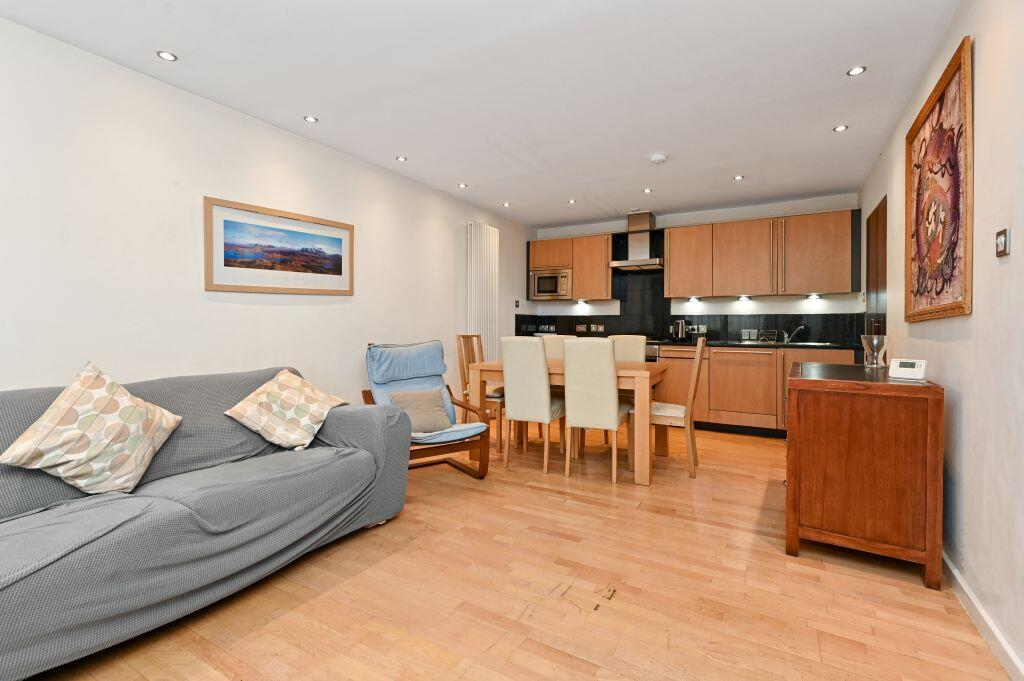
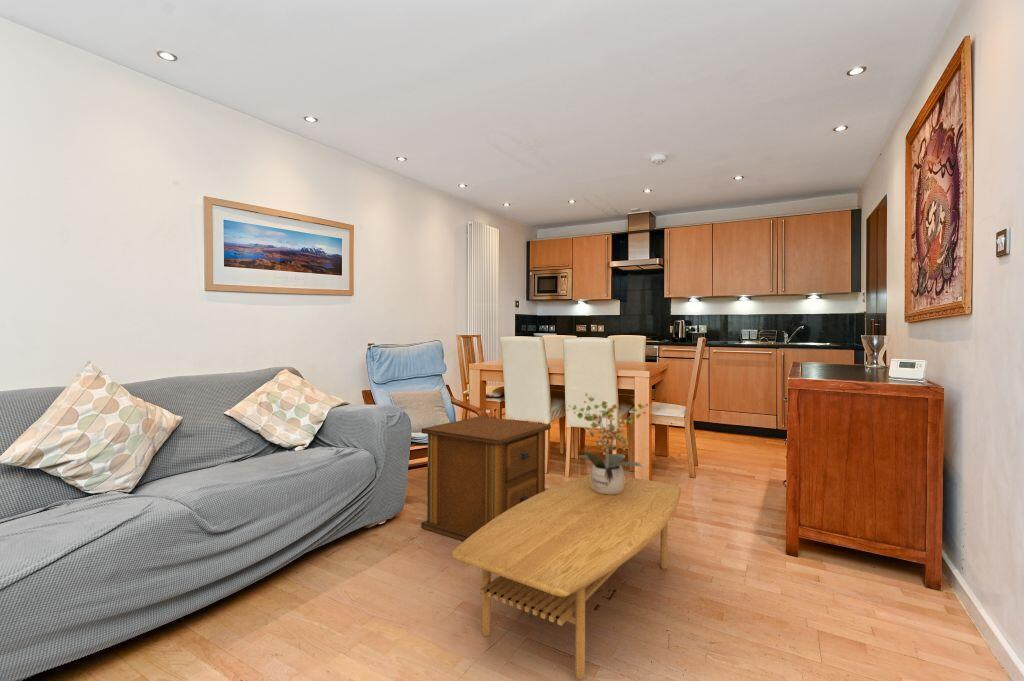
+ potted plant [566,392,649,495]
+ side table [420,415,552,542]
+ coffee table [451,473,682,681]
